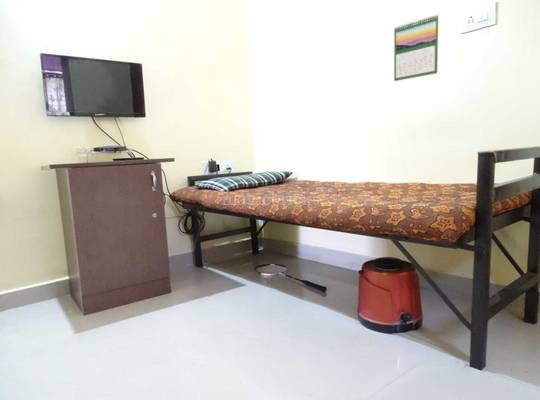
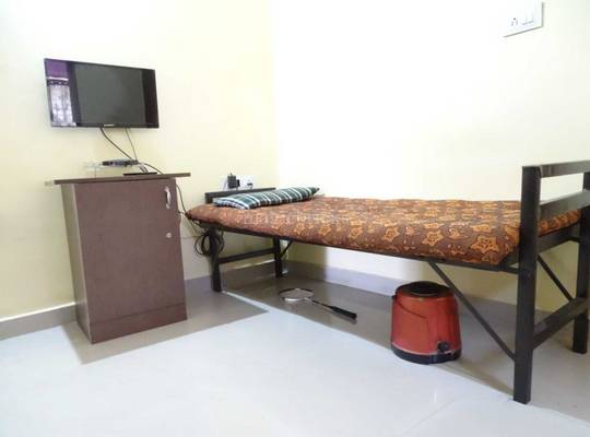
- calendar [393,13,440,82]
